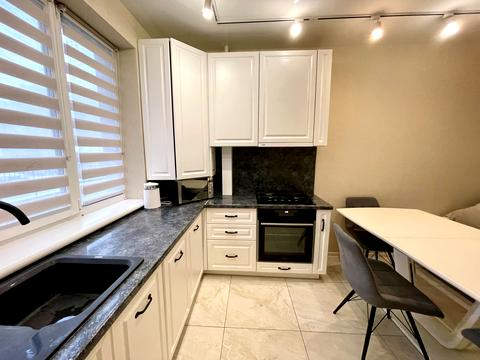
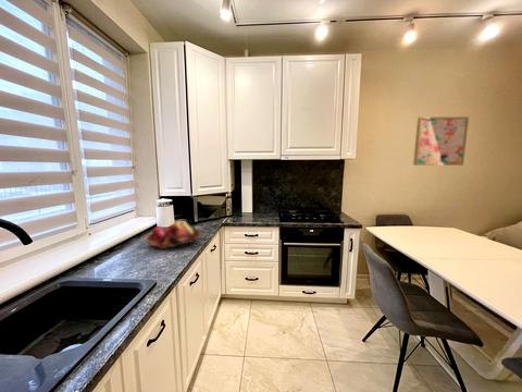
+ fruit basket [144,220,202,250]
+ wall art [412,115,470,167]
